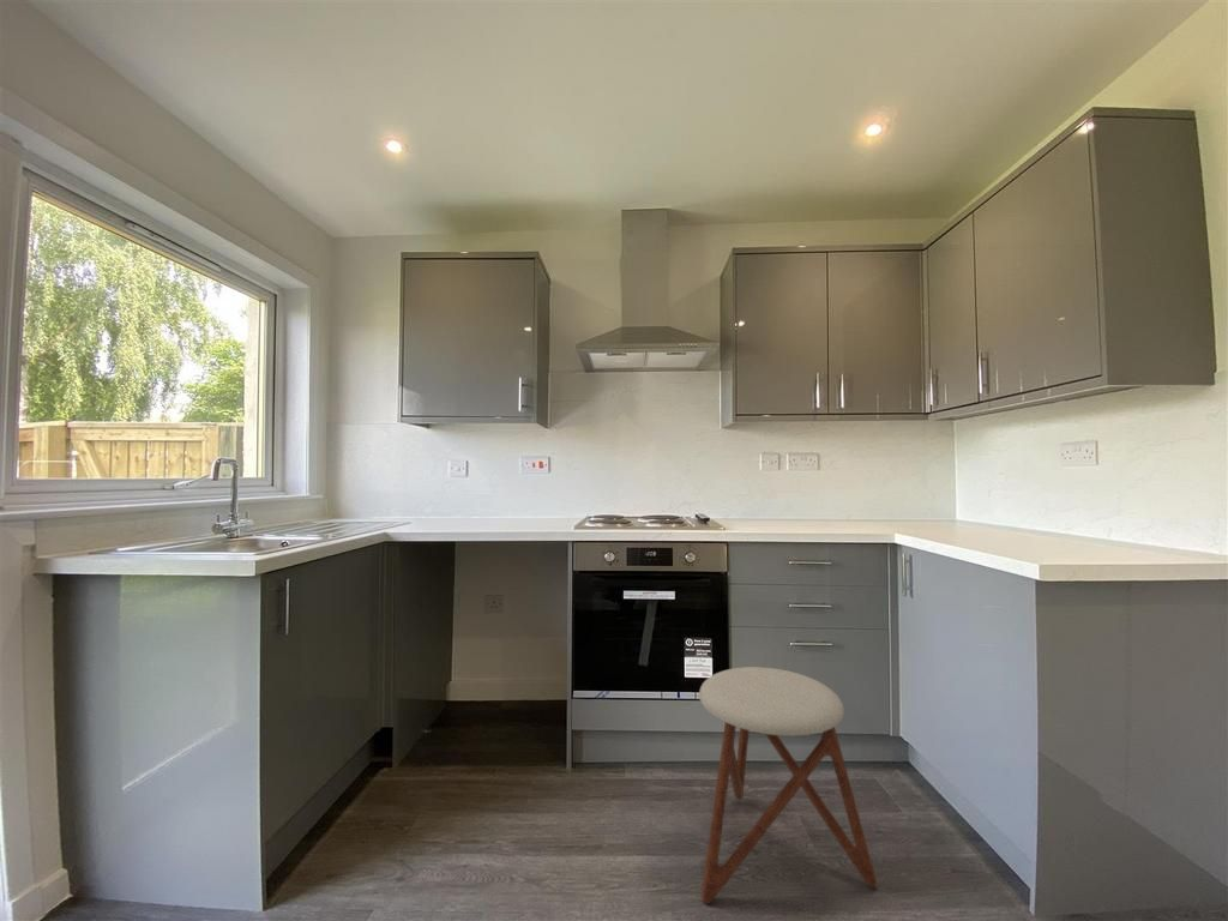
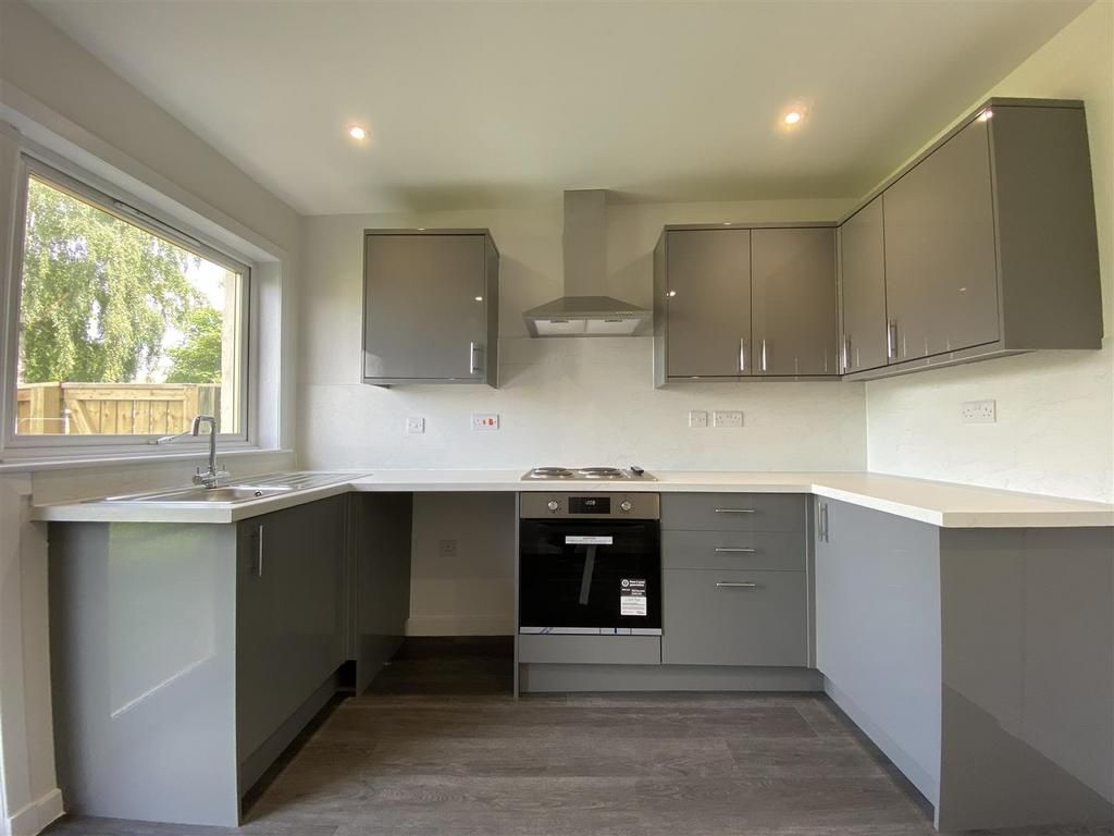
- stool [698,666,878,905]
